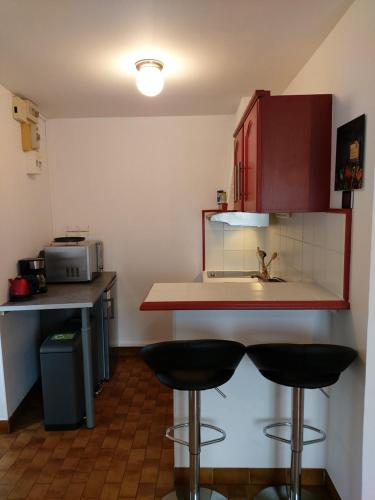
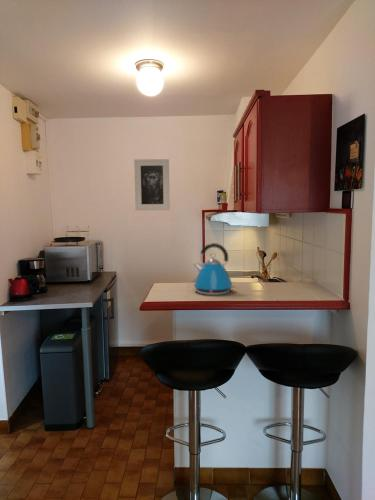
+ kettle [193,242,237,296]
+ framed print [133,158,171,211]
